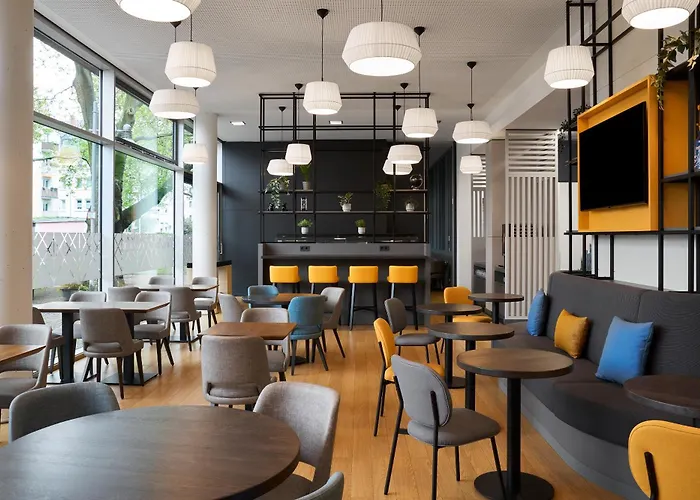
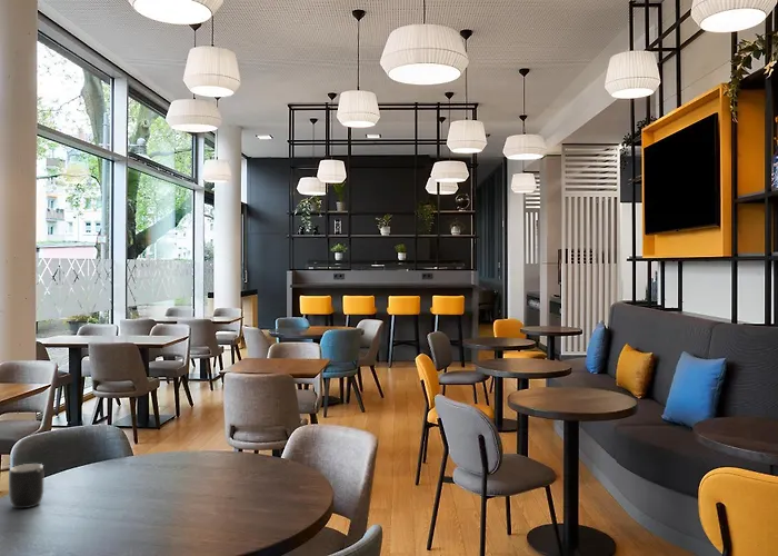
+ mug [8,463,44,509]
